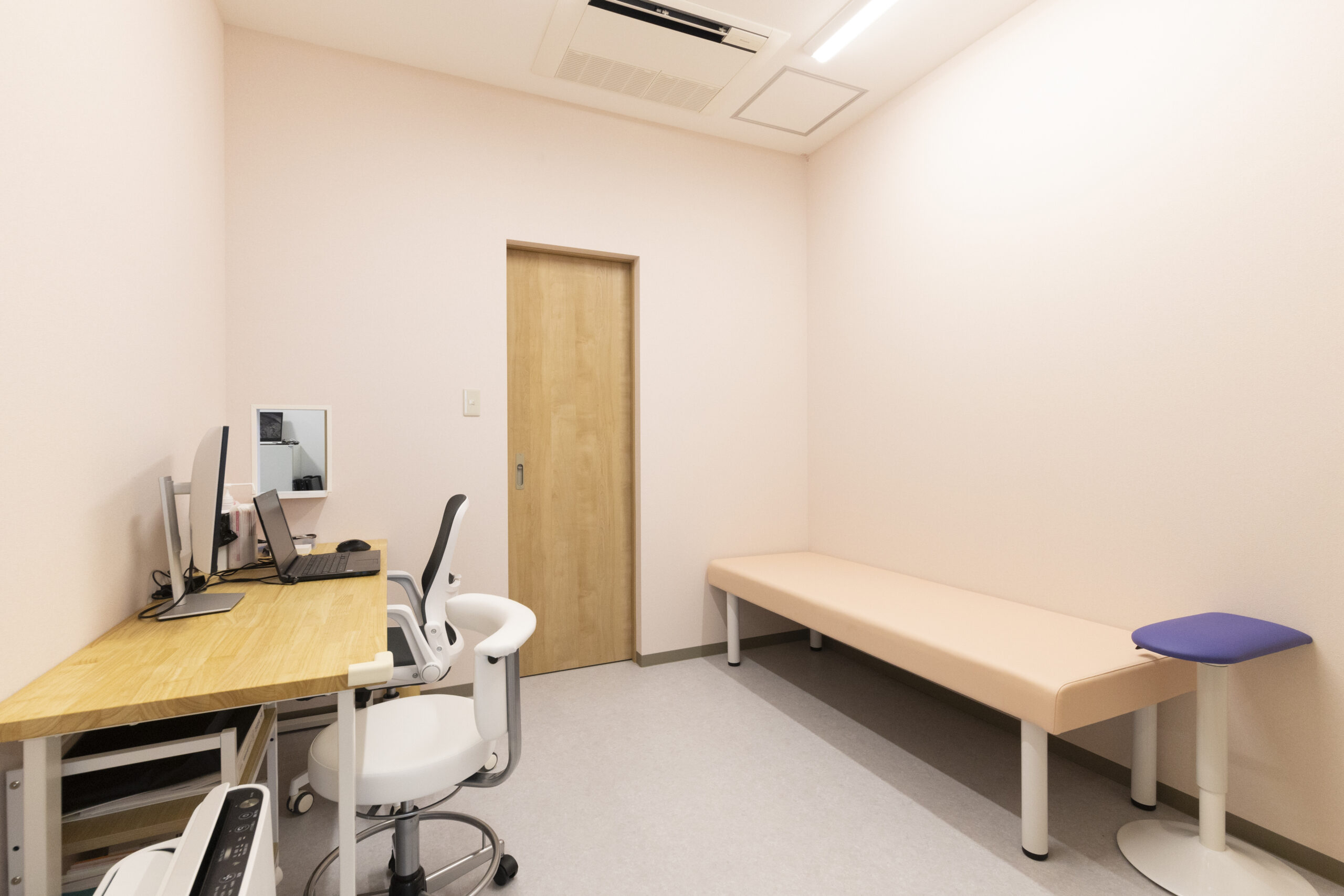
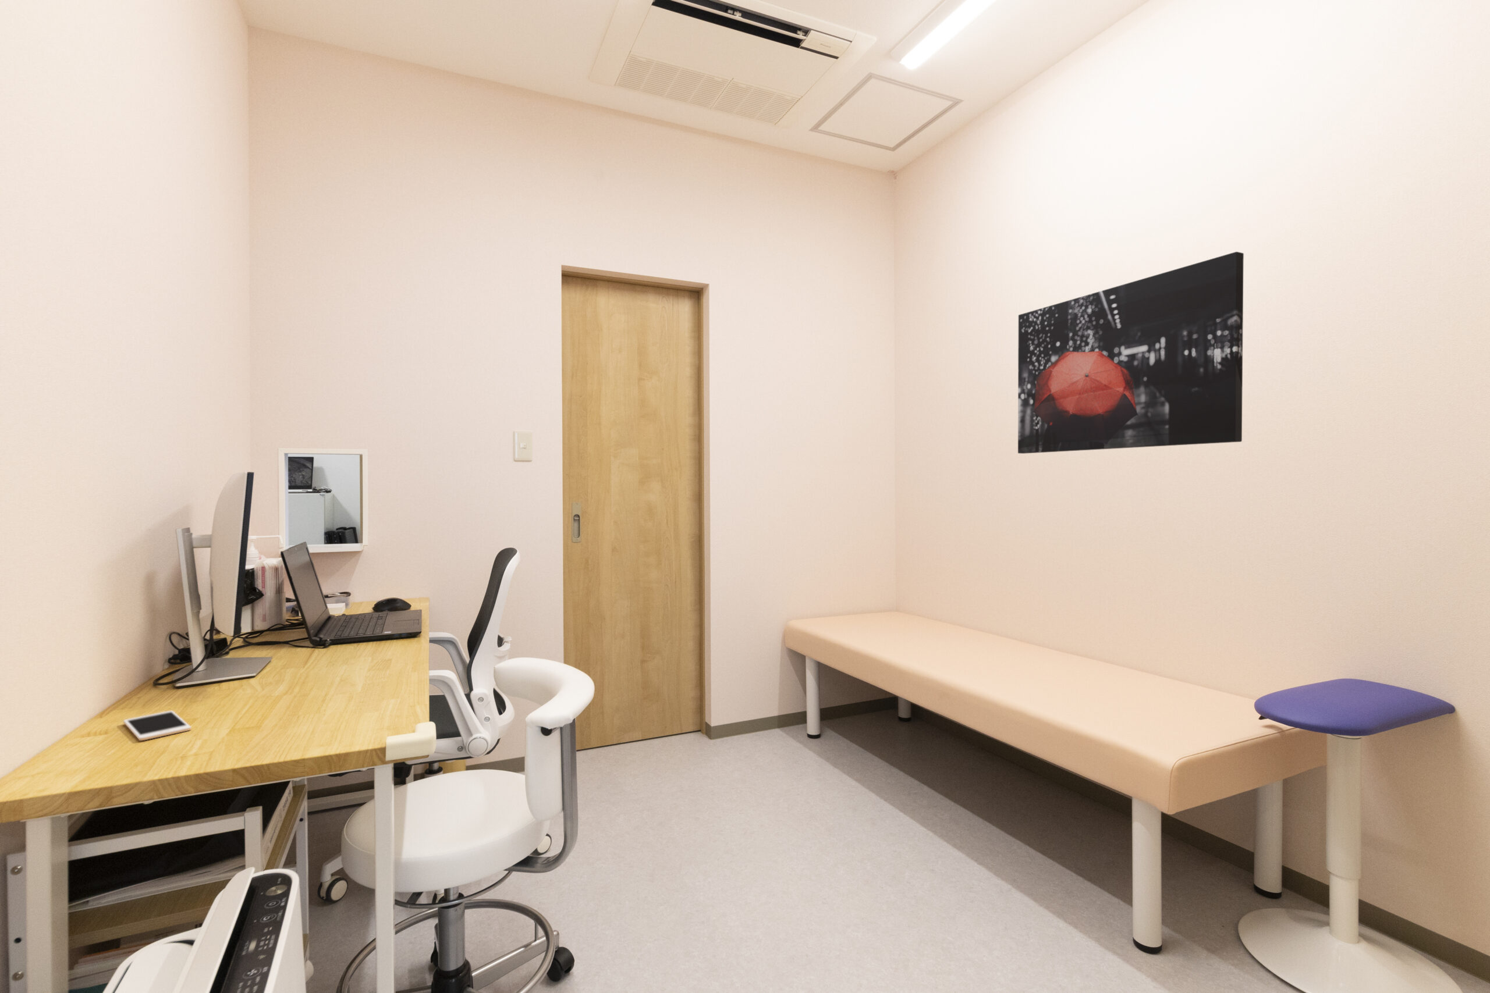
+ cell phone [123,710,192,741]
+ wall art [1018,252,1244,454]
